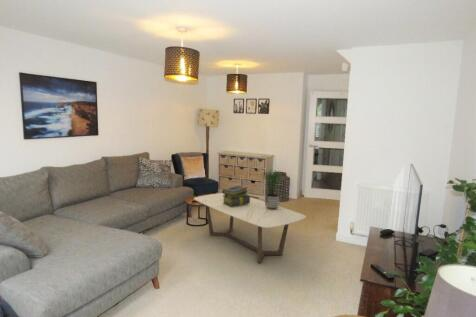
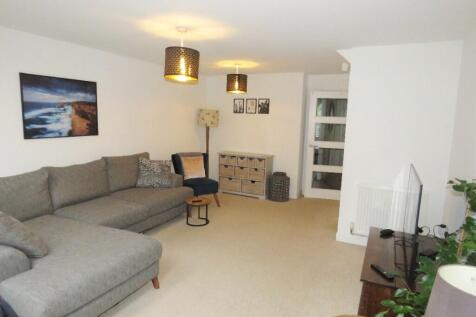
- coffee table [193,192,307,264]
- potted plant [257,169,287,210]
- stack of books [222,184,251,207]
